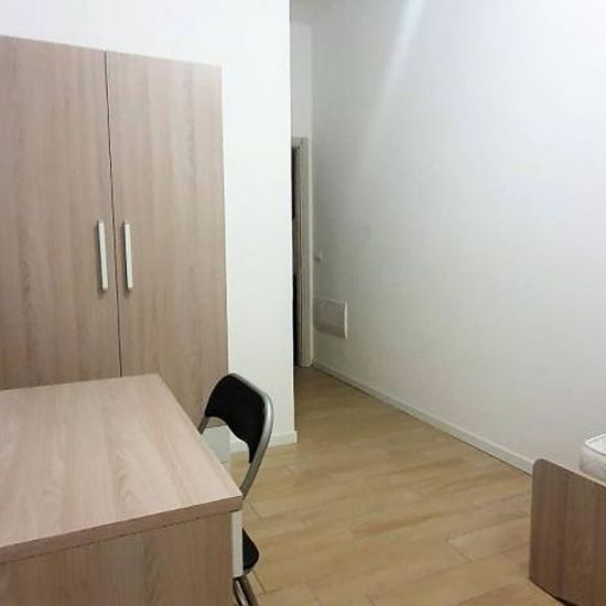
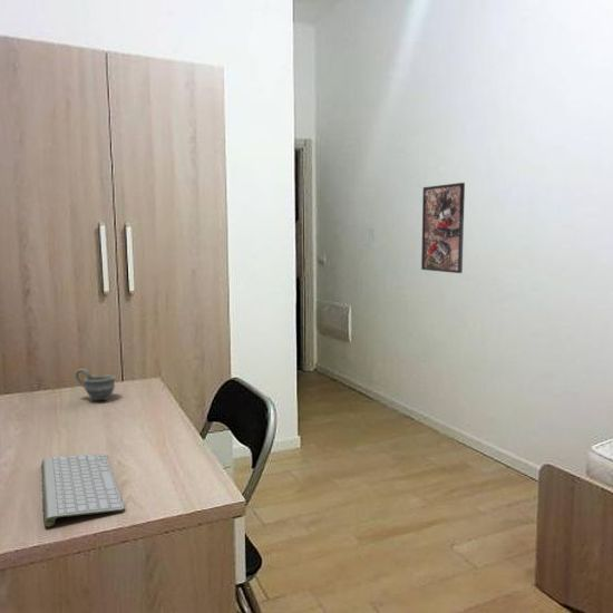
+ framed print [420,182,466,274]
+ cup [74,368,117,401]
+ keyboard [40,453,126,527]
